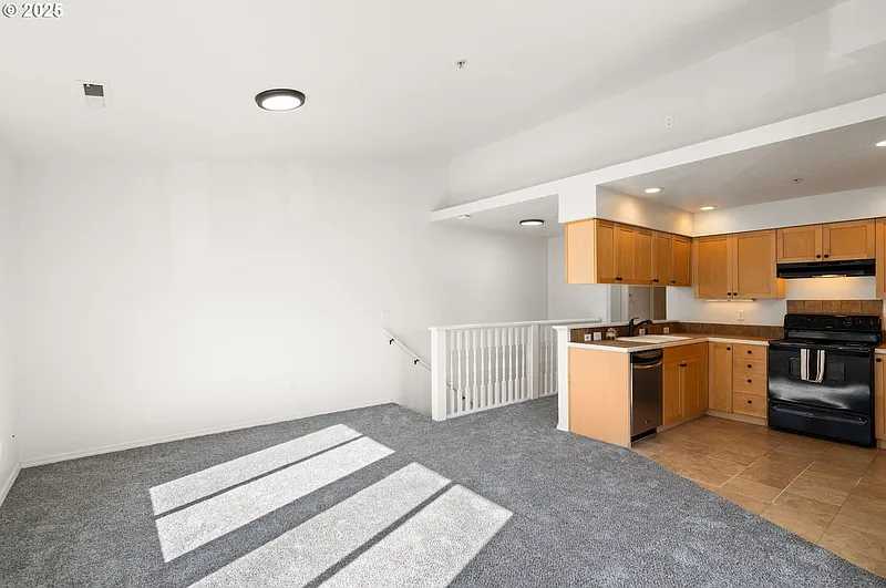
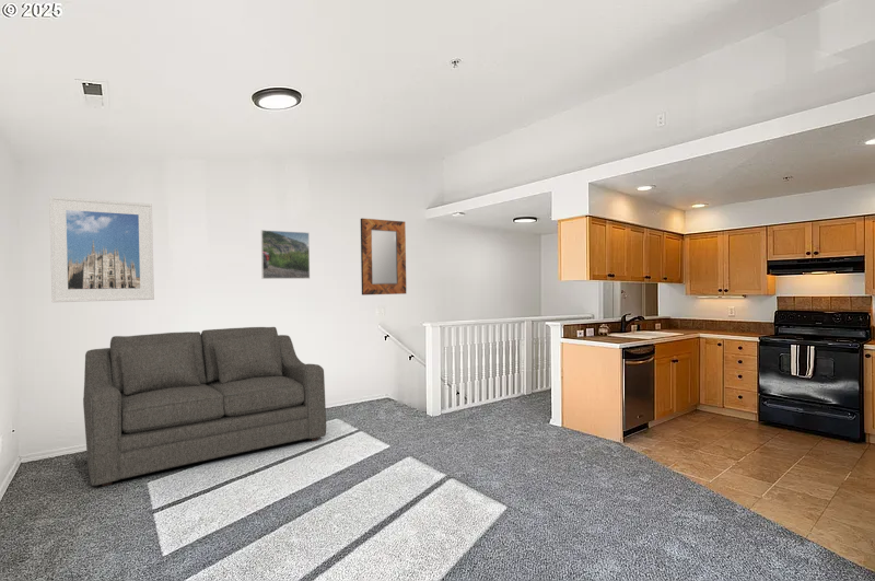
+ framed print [48,195,155,303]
+ sofa [82,326,327,488]
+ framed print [260,229,311,280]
+ home mirror [360,218,407,297]
